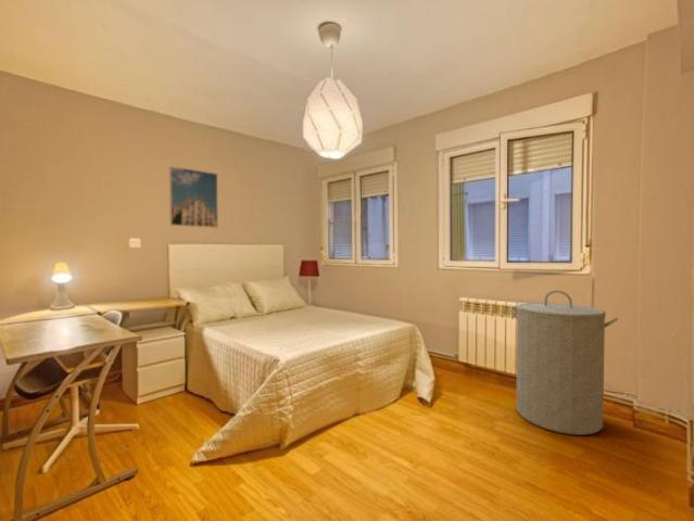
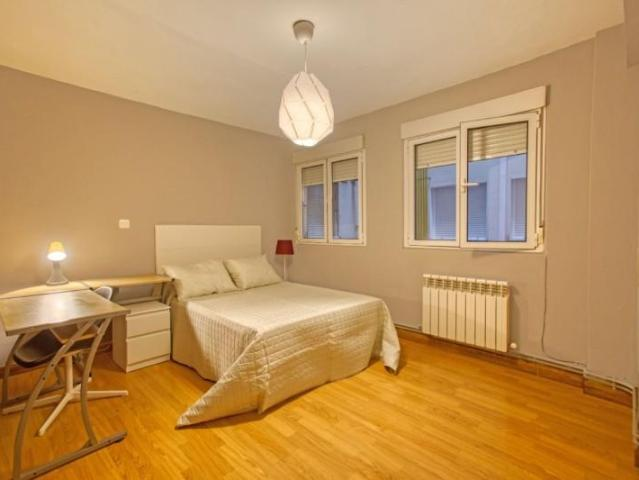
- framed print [168,165,219,229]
- laundry hamper [508,289,619,436]
